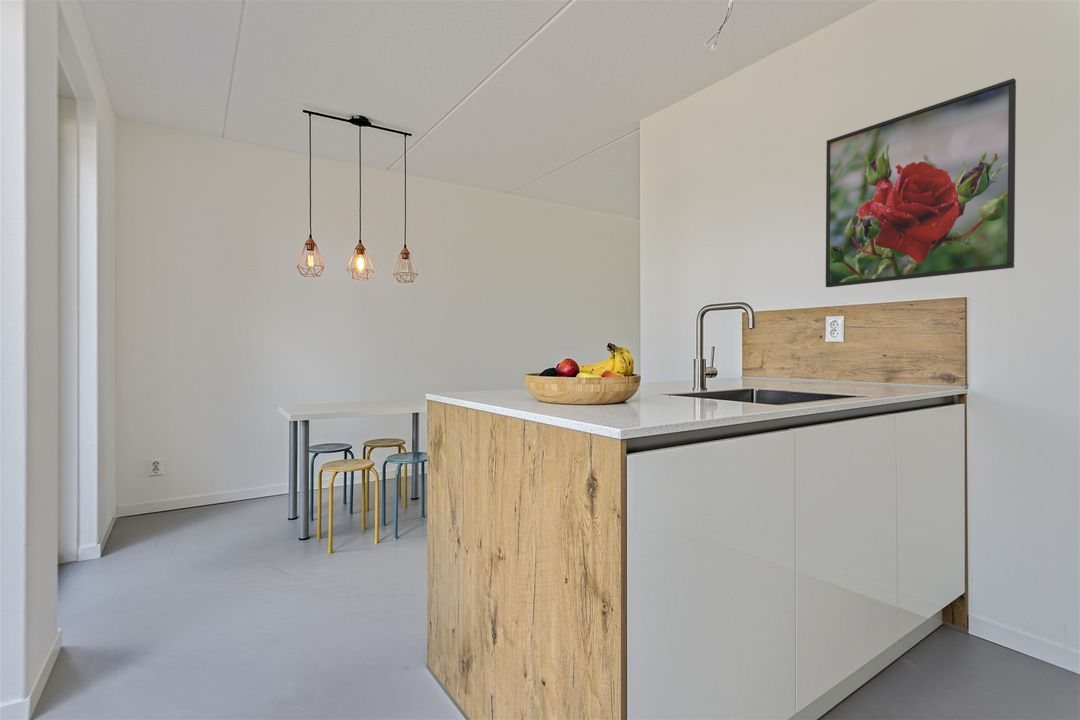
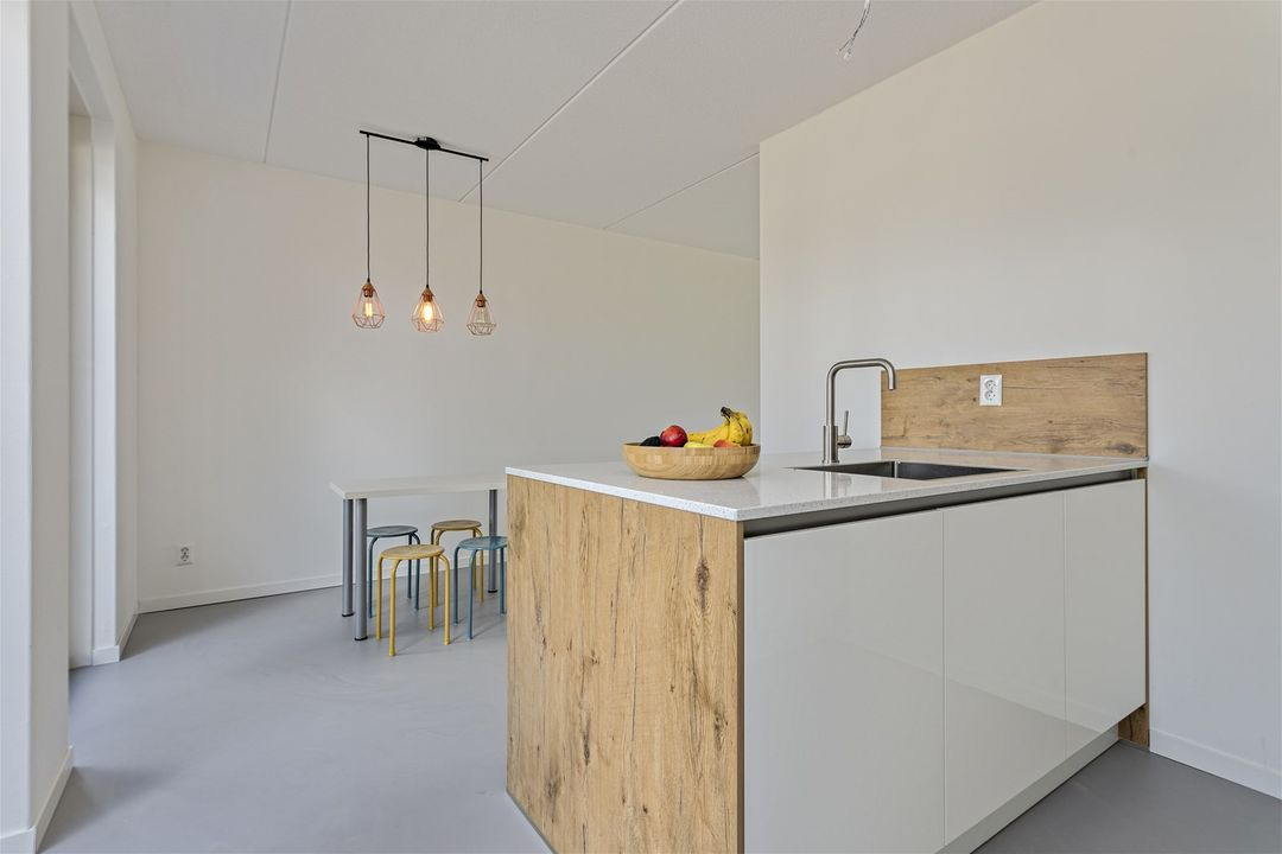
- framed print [825,77,1017,288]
